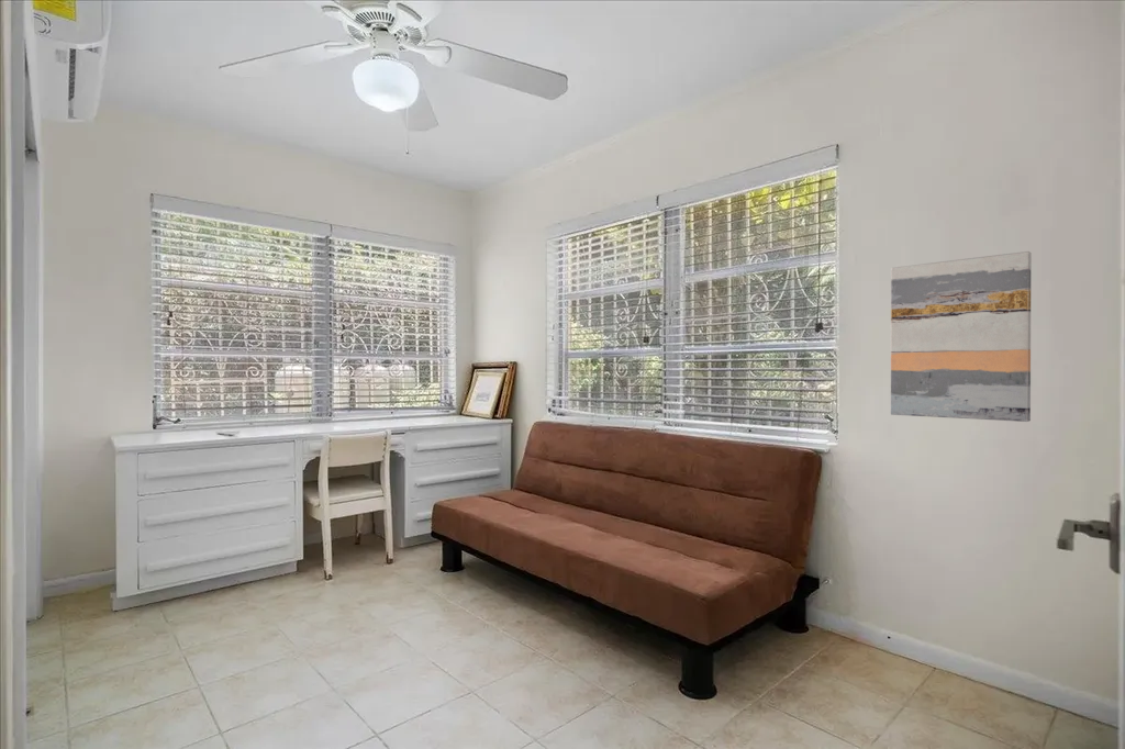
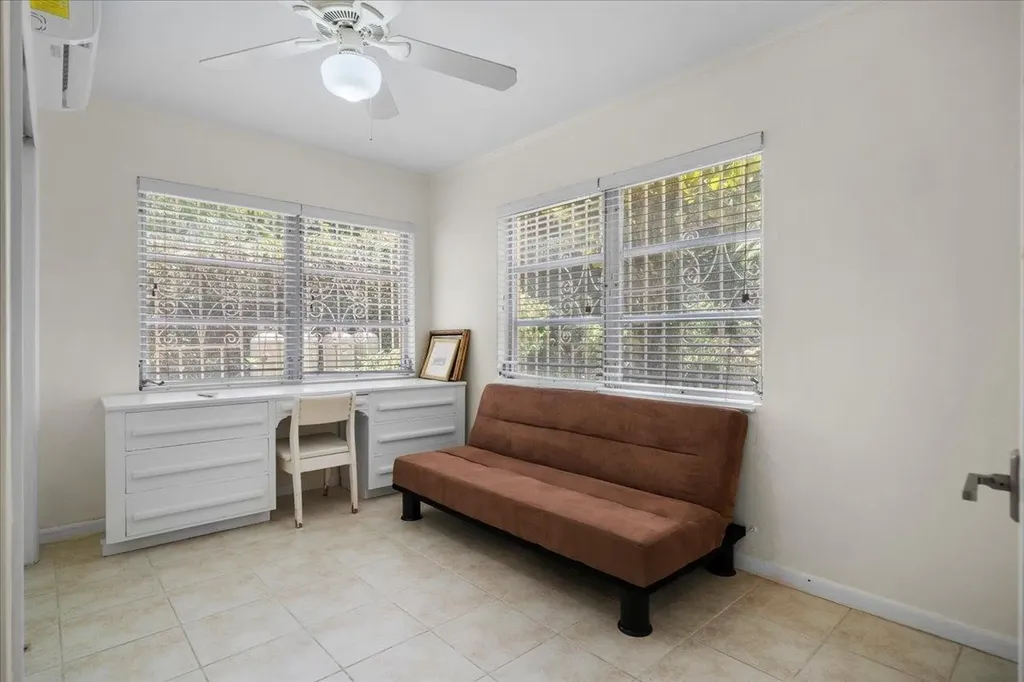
- wall art [890,250,1033,423]
